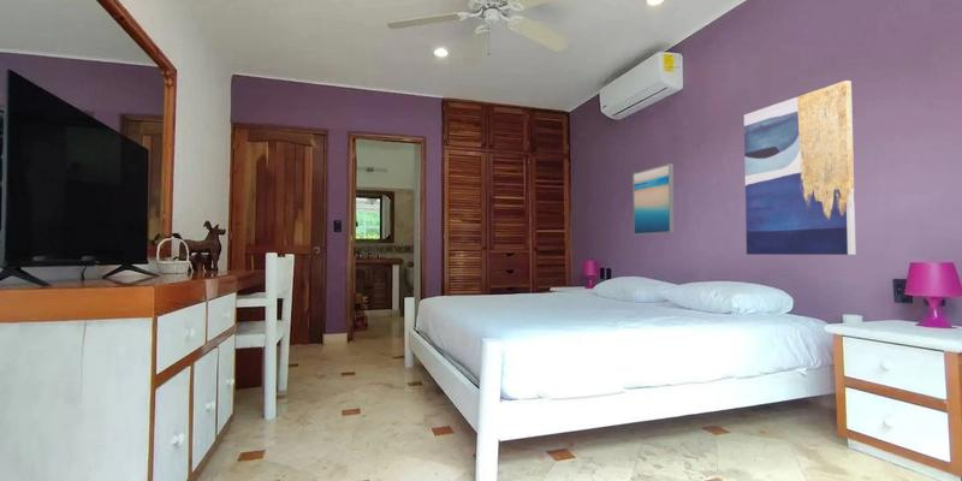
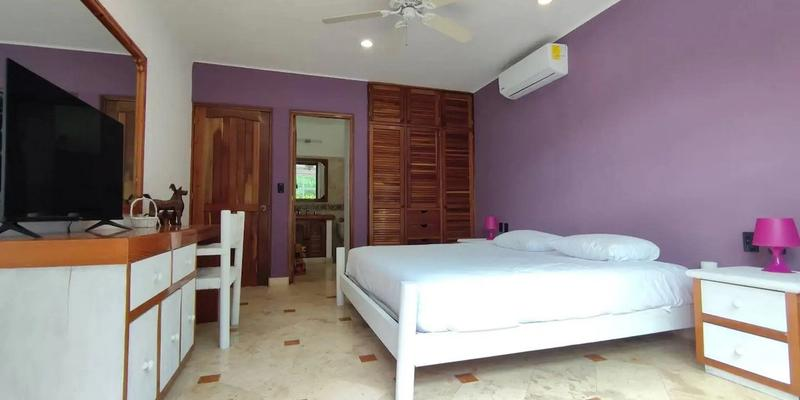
- wall art [743,79,857,256]
- wall art [631,162,675,236]
